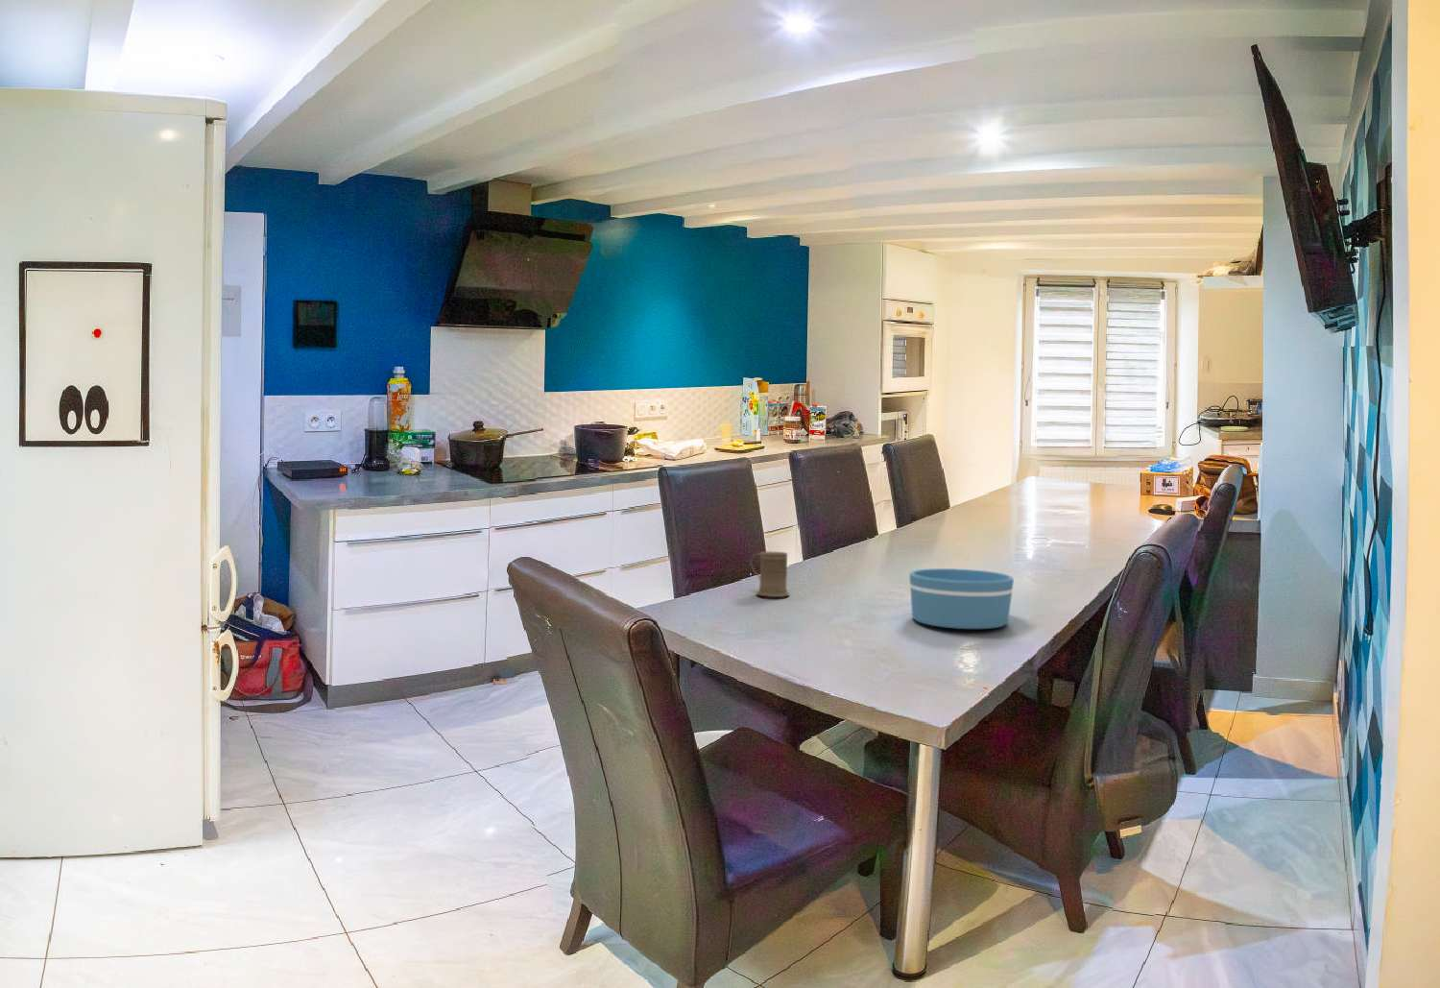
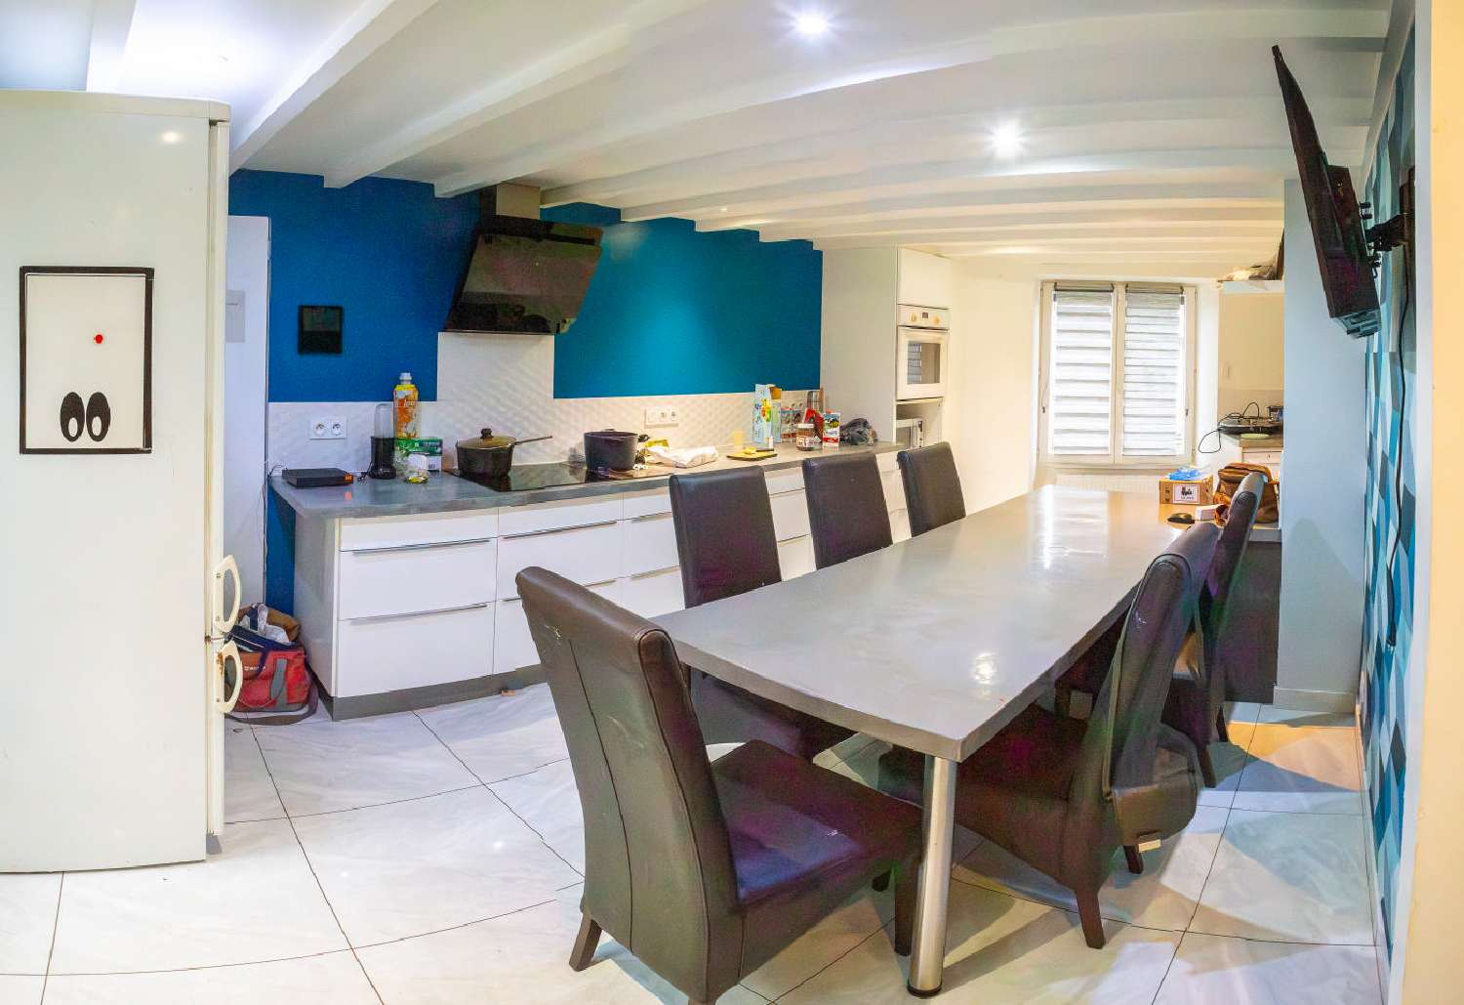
- mug [750,551,790,598]
- bowl [908,568,1014,630]
